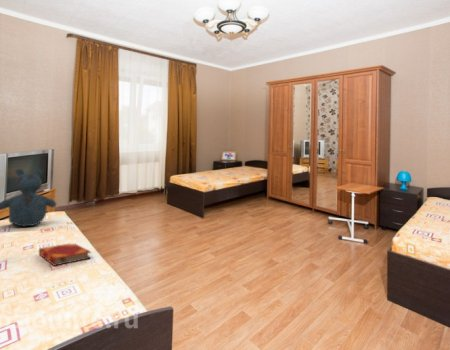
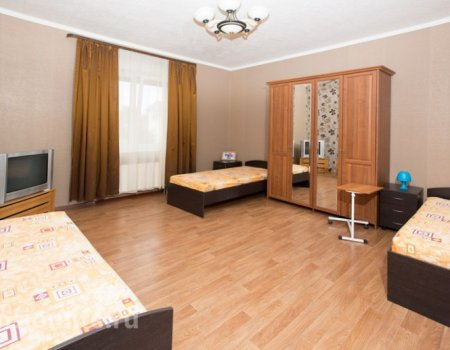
- hardback book [38,243,92,267]
- teddy bear [0,168,58,227]
